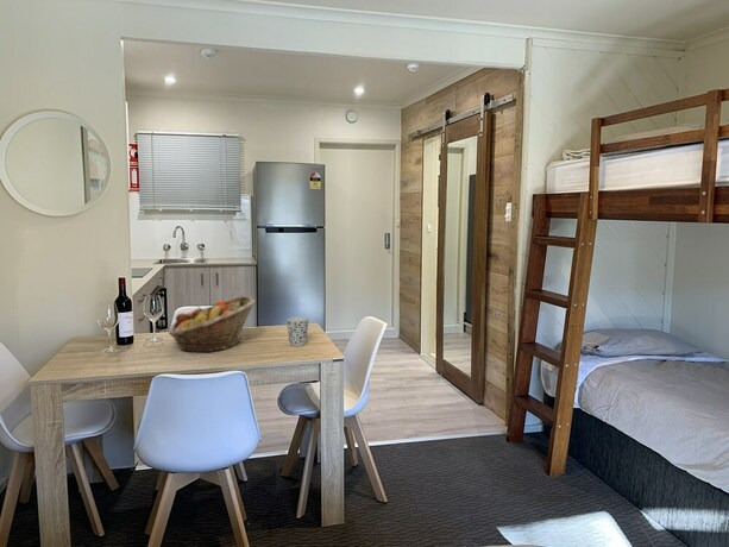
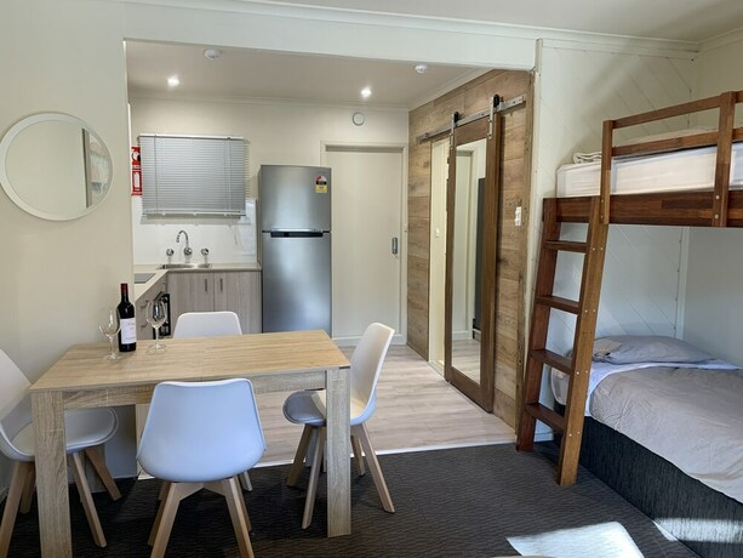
- cup [285,316,310,347]
- fruit basket [168,295,257,353]
